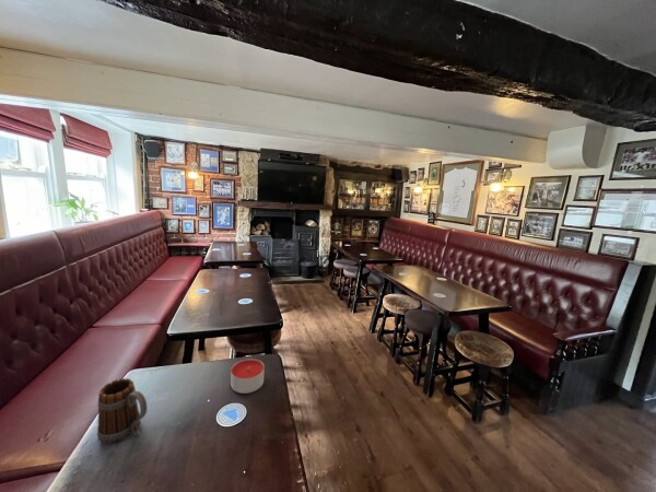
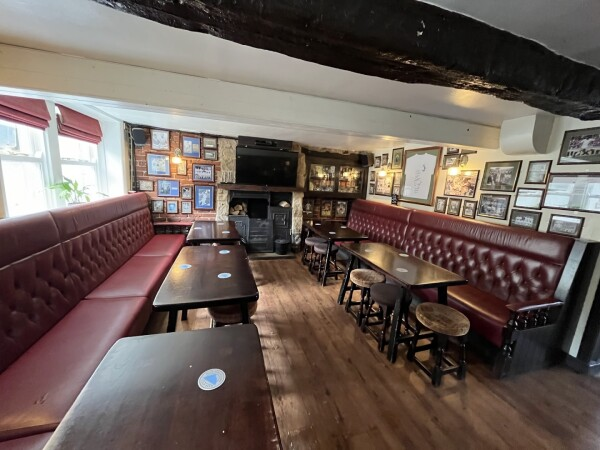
- candle [230,358,266,395]
- beer mug [96,377,149,445]
